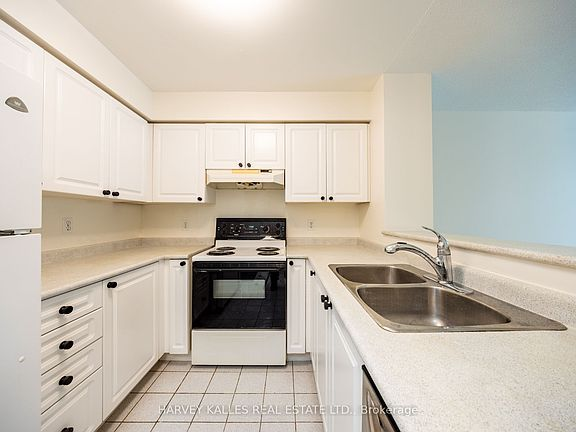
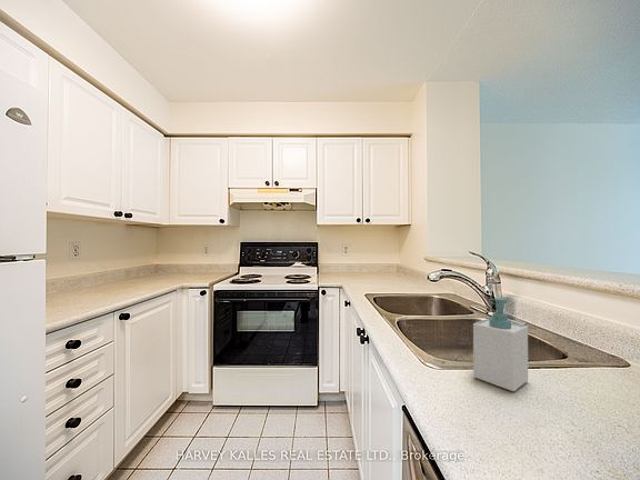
+ soap bottle [472,296,529,392]
